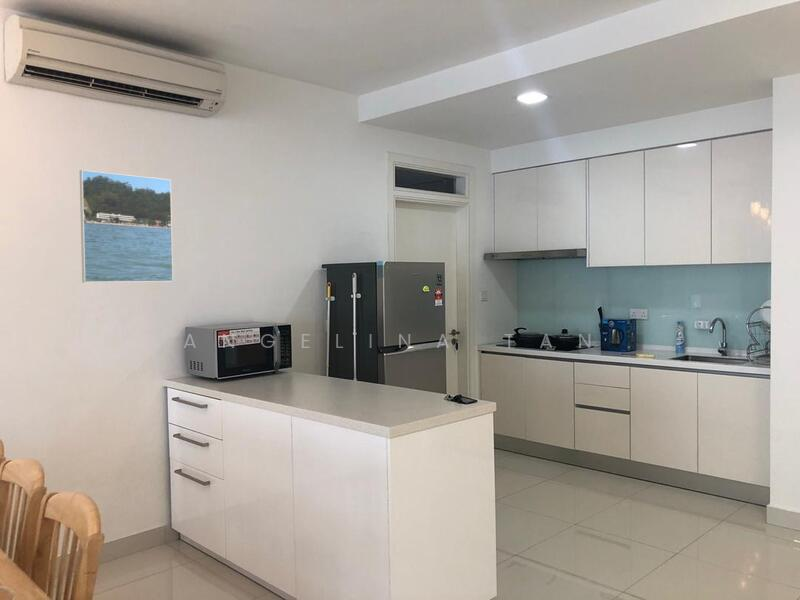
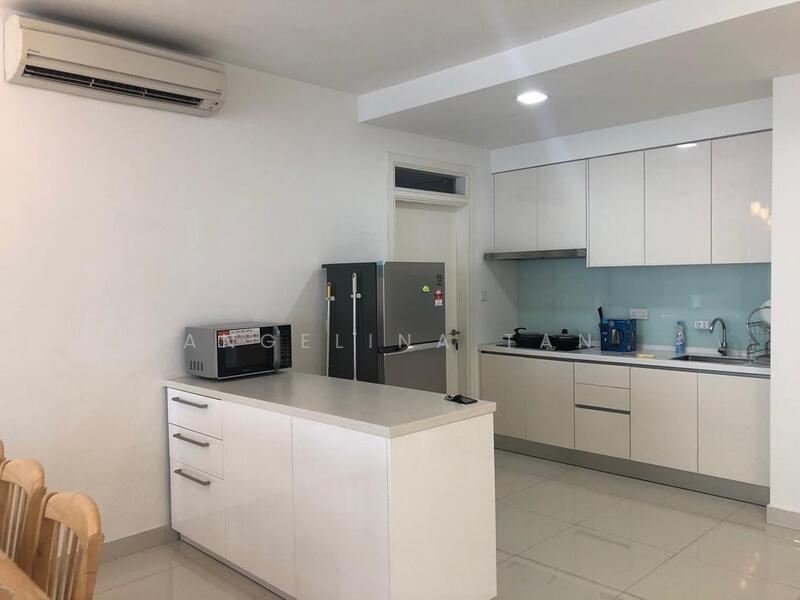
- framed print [79,169,174,283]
